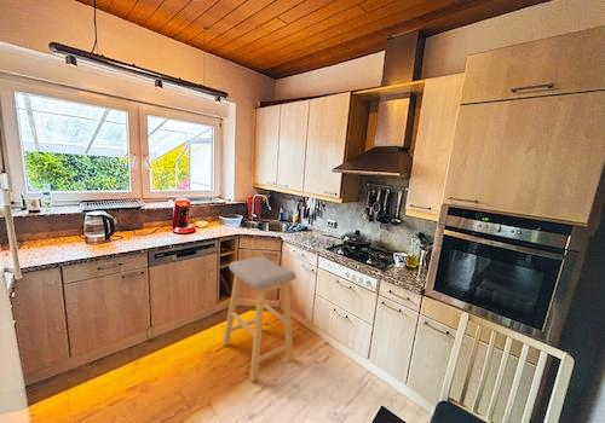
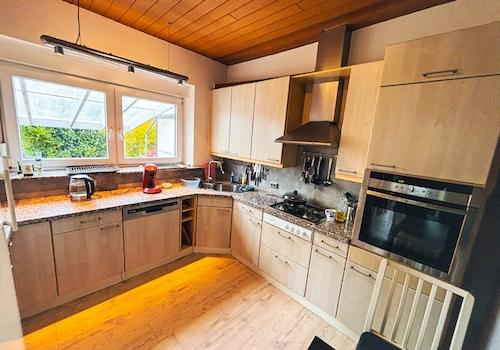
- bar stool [221,255,298,383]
